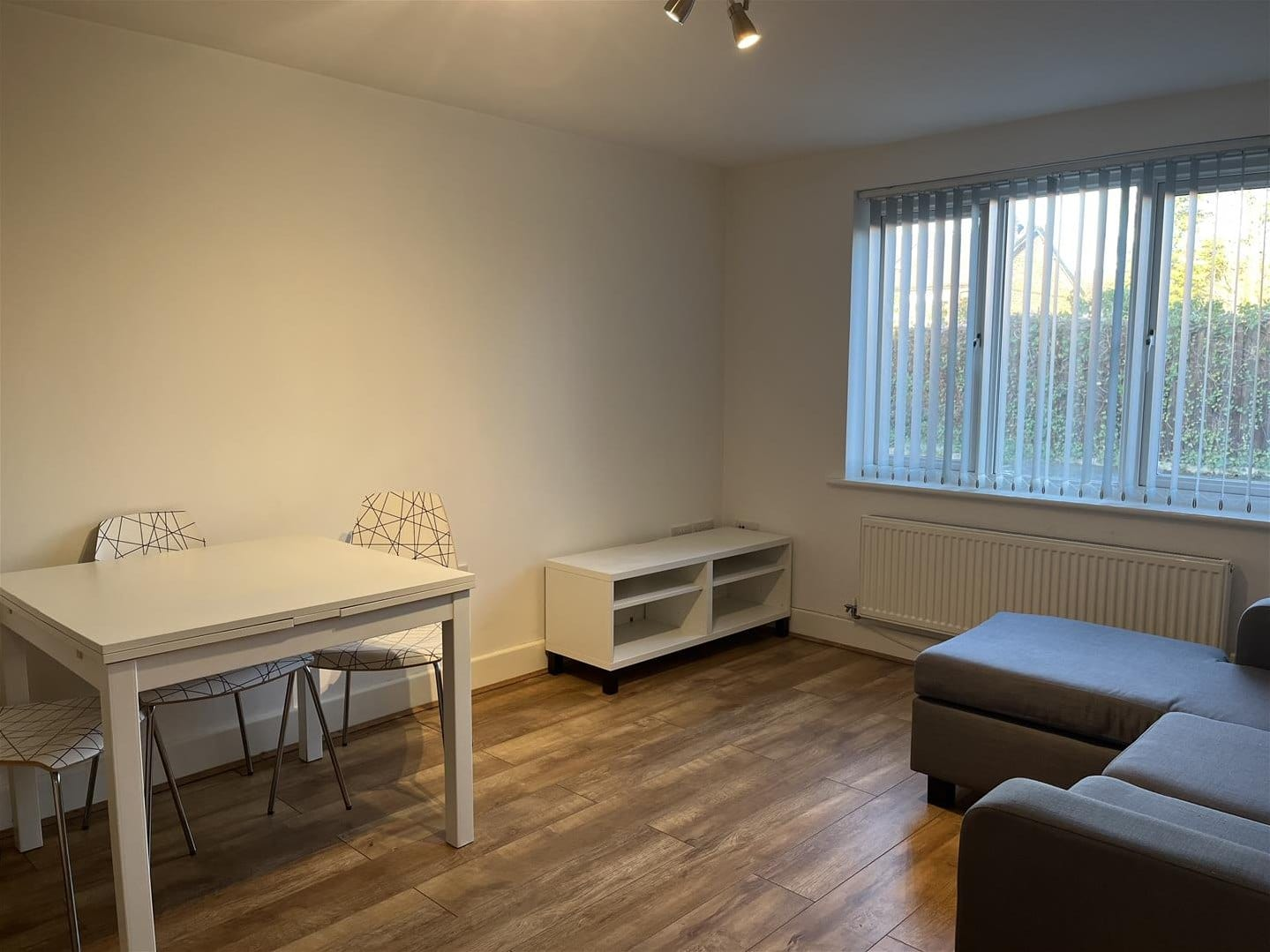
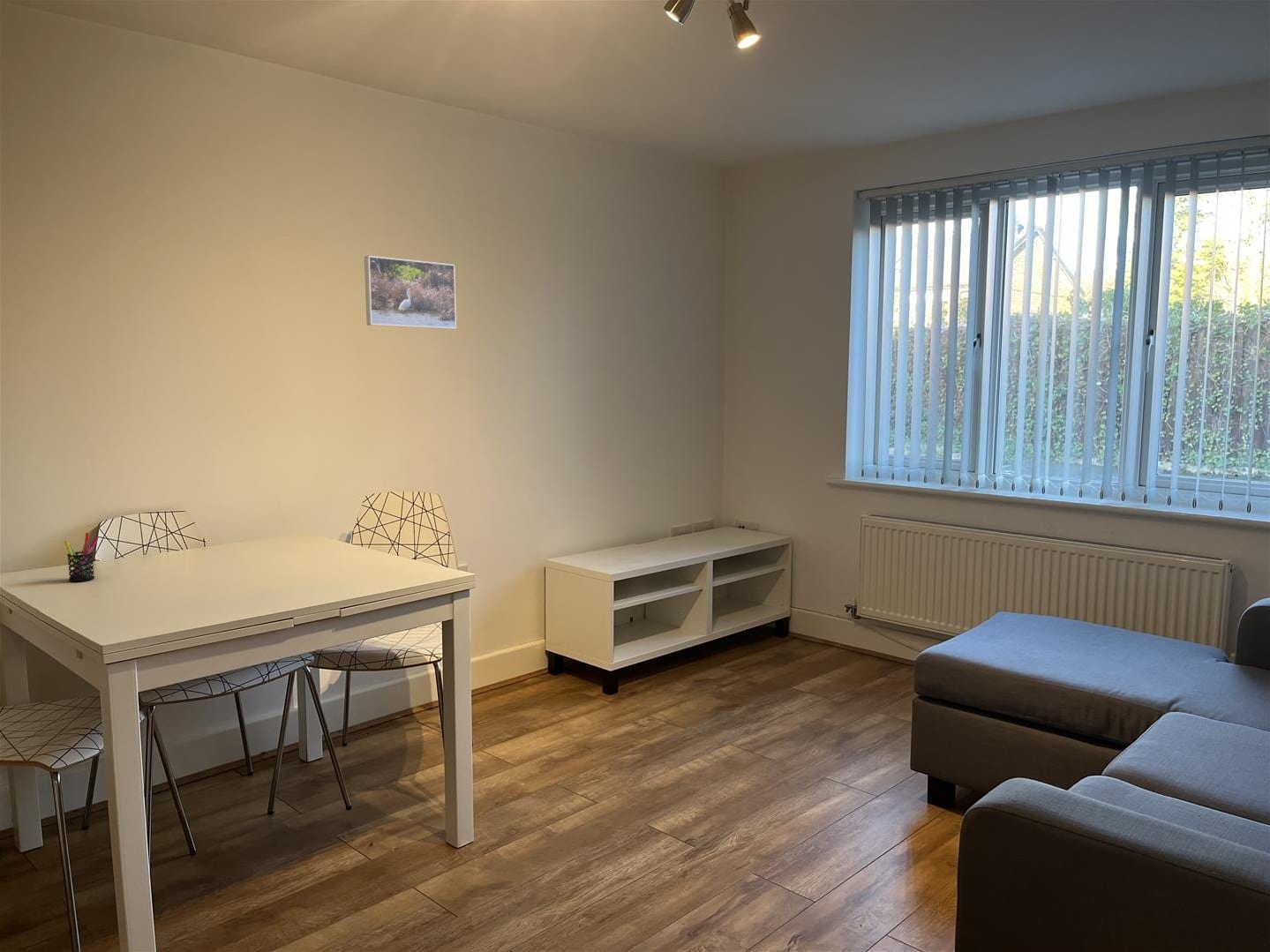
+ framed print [364,255,457,330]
+ pen holder [64,532,100,582]
